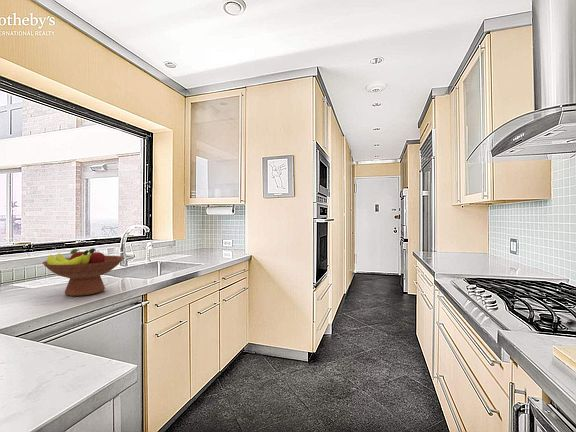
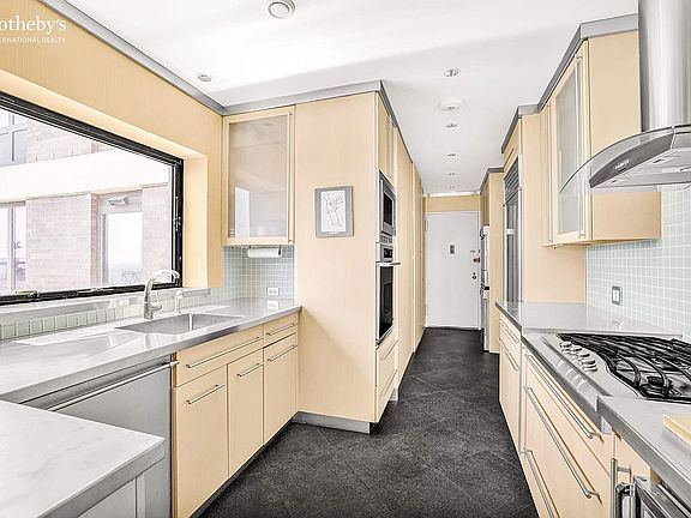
- fruit bowl [41,248,125,297]
